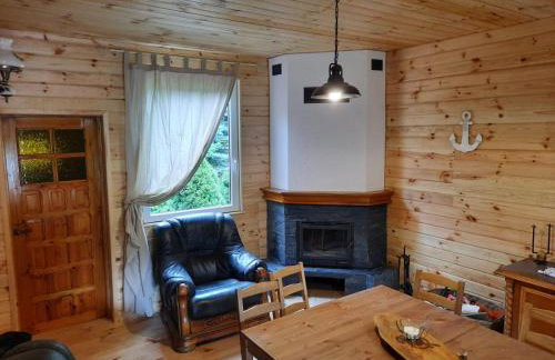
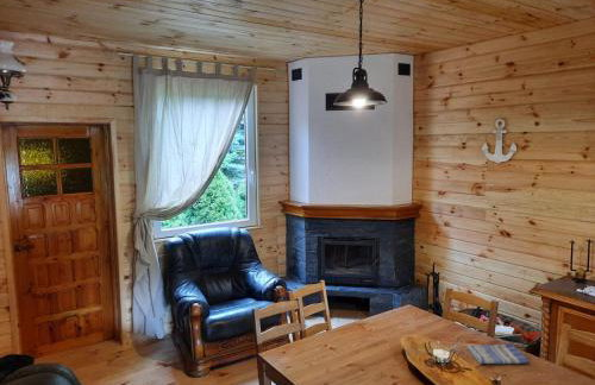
+ dish towel [466,343,531,365]
